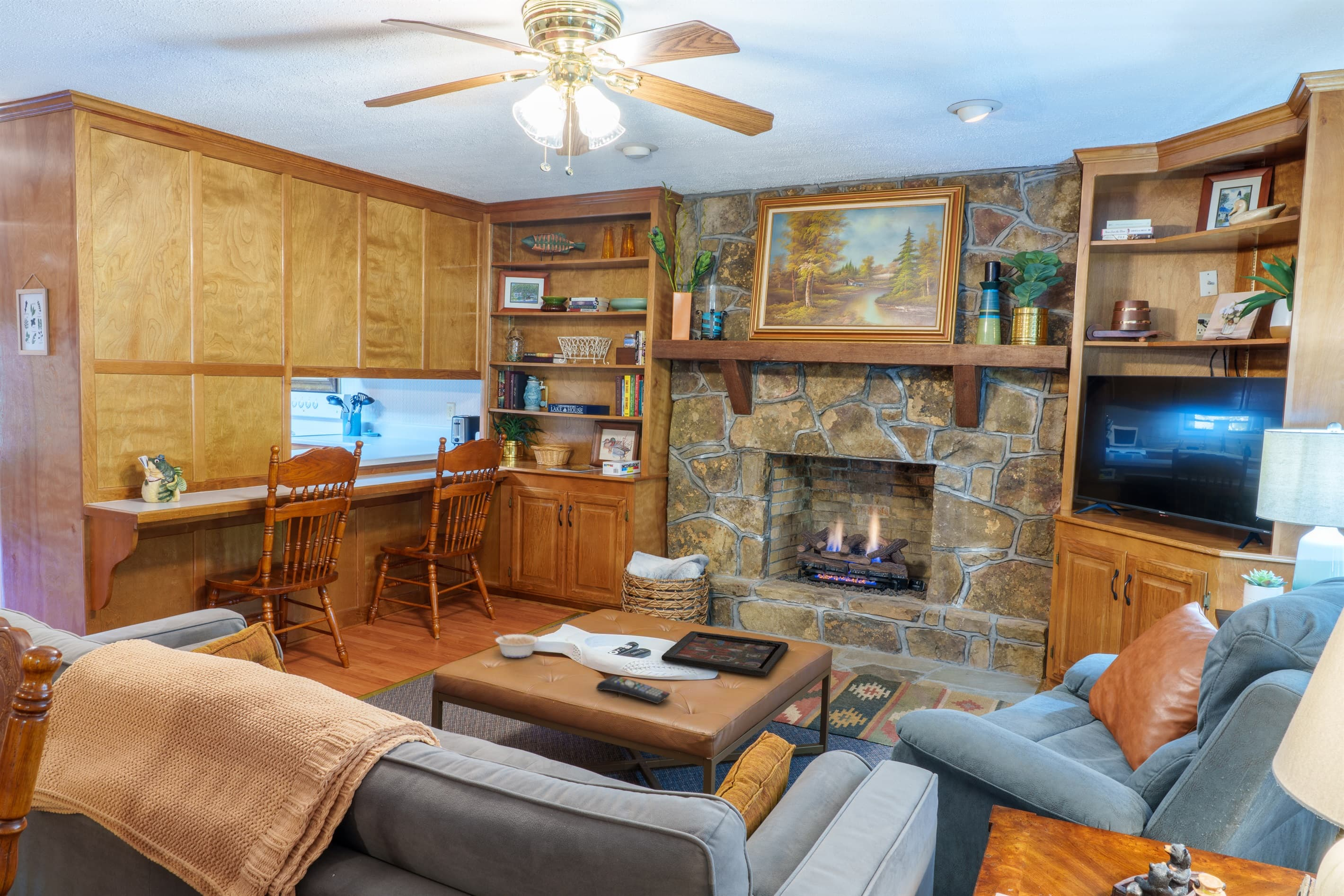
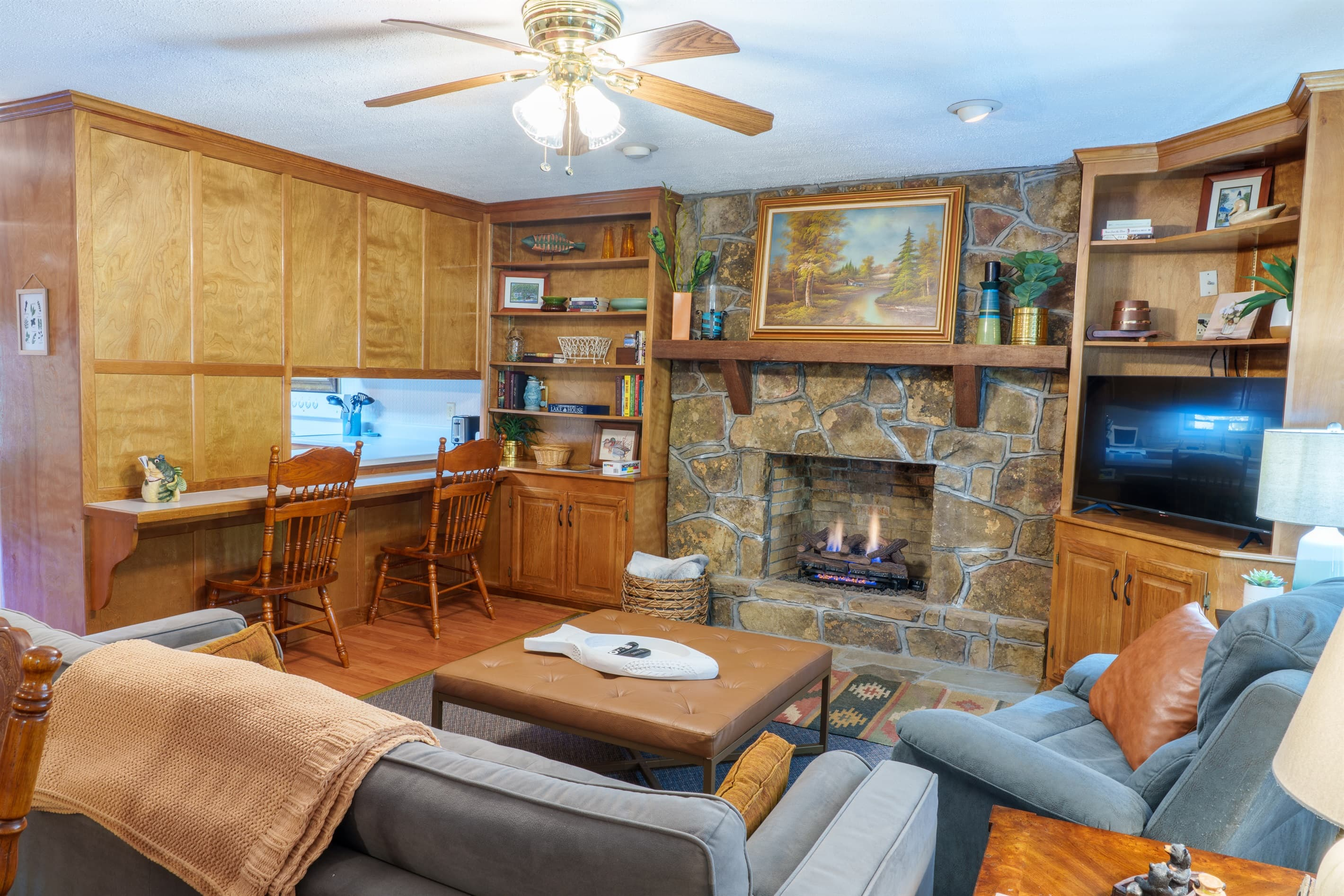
- legume [493,631,539,658]
- decorative tray [661,631,789,677]
- remote control [596,675,671,704]
